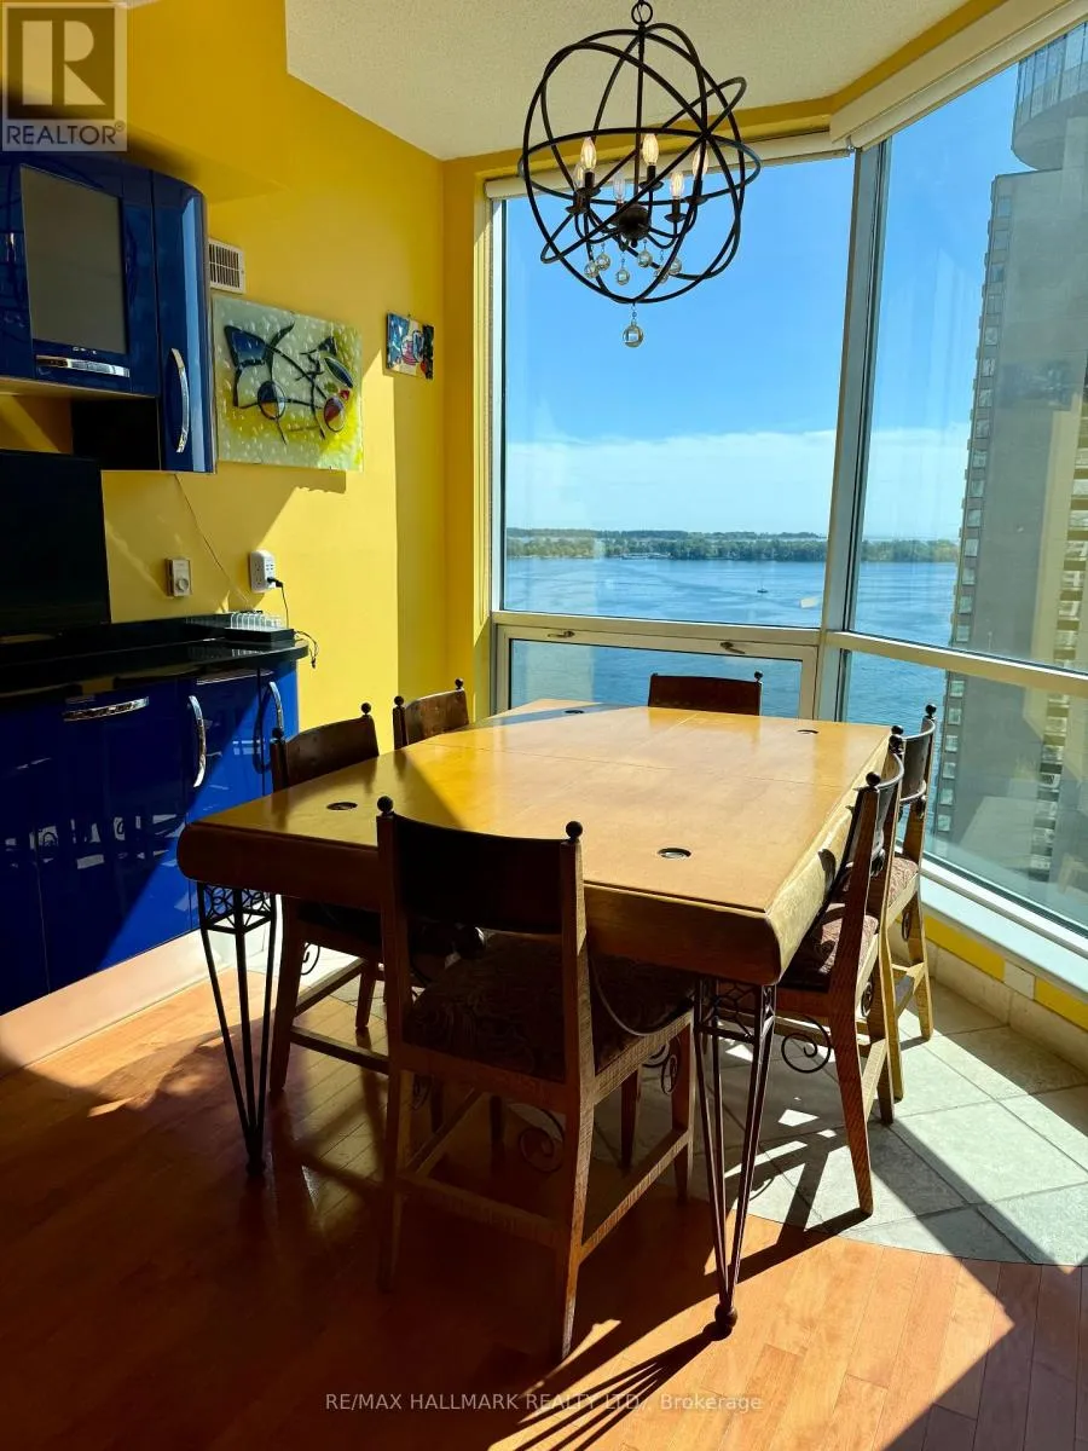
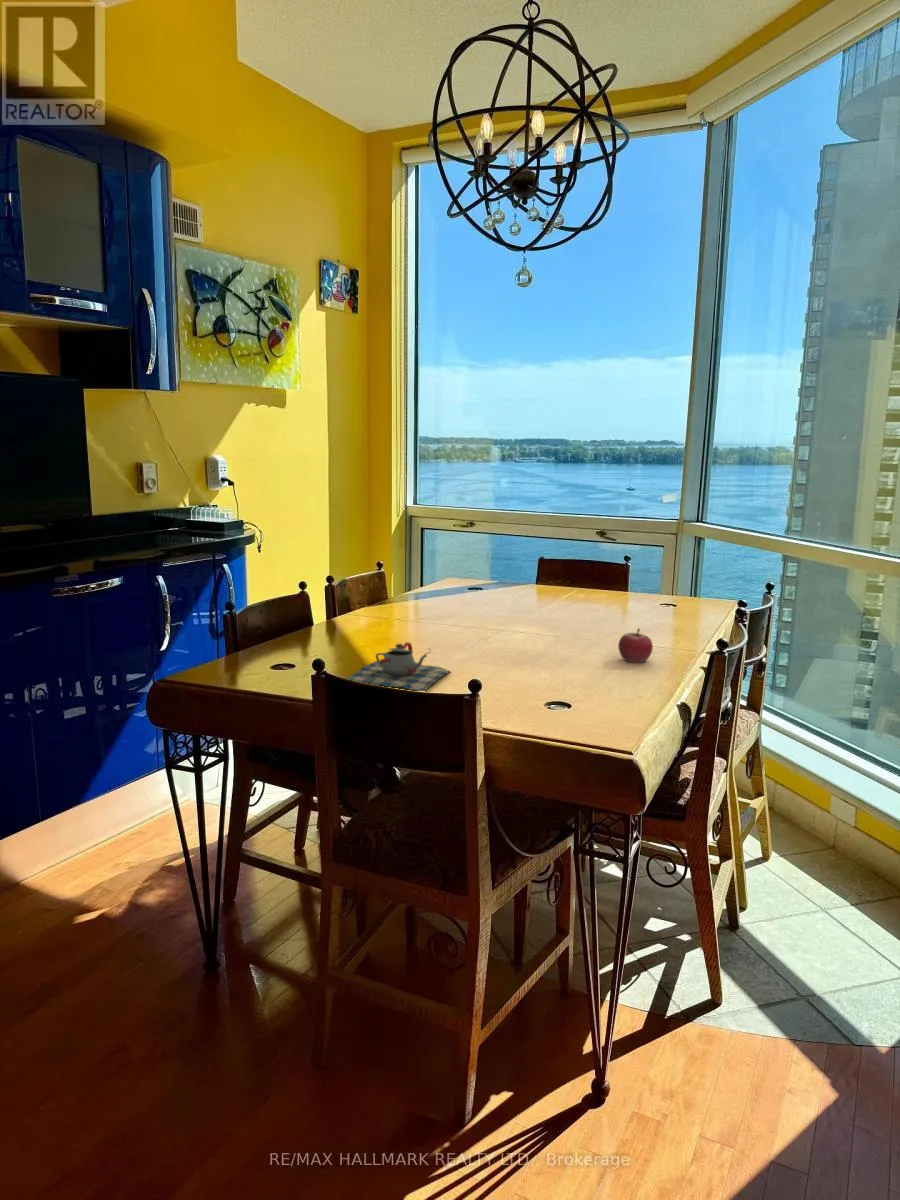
+ teapot [345,641,452,692]
+ fruit [617,627,654,663]
